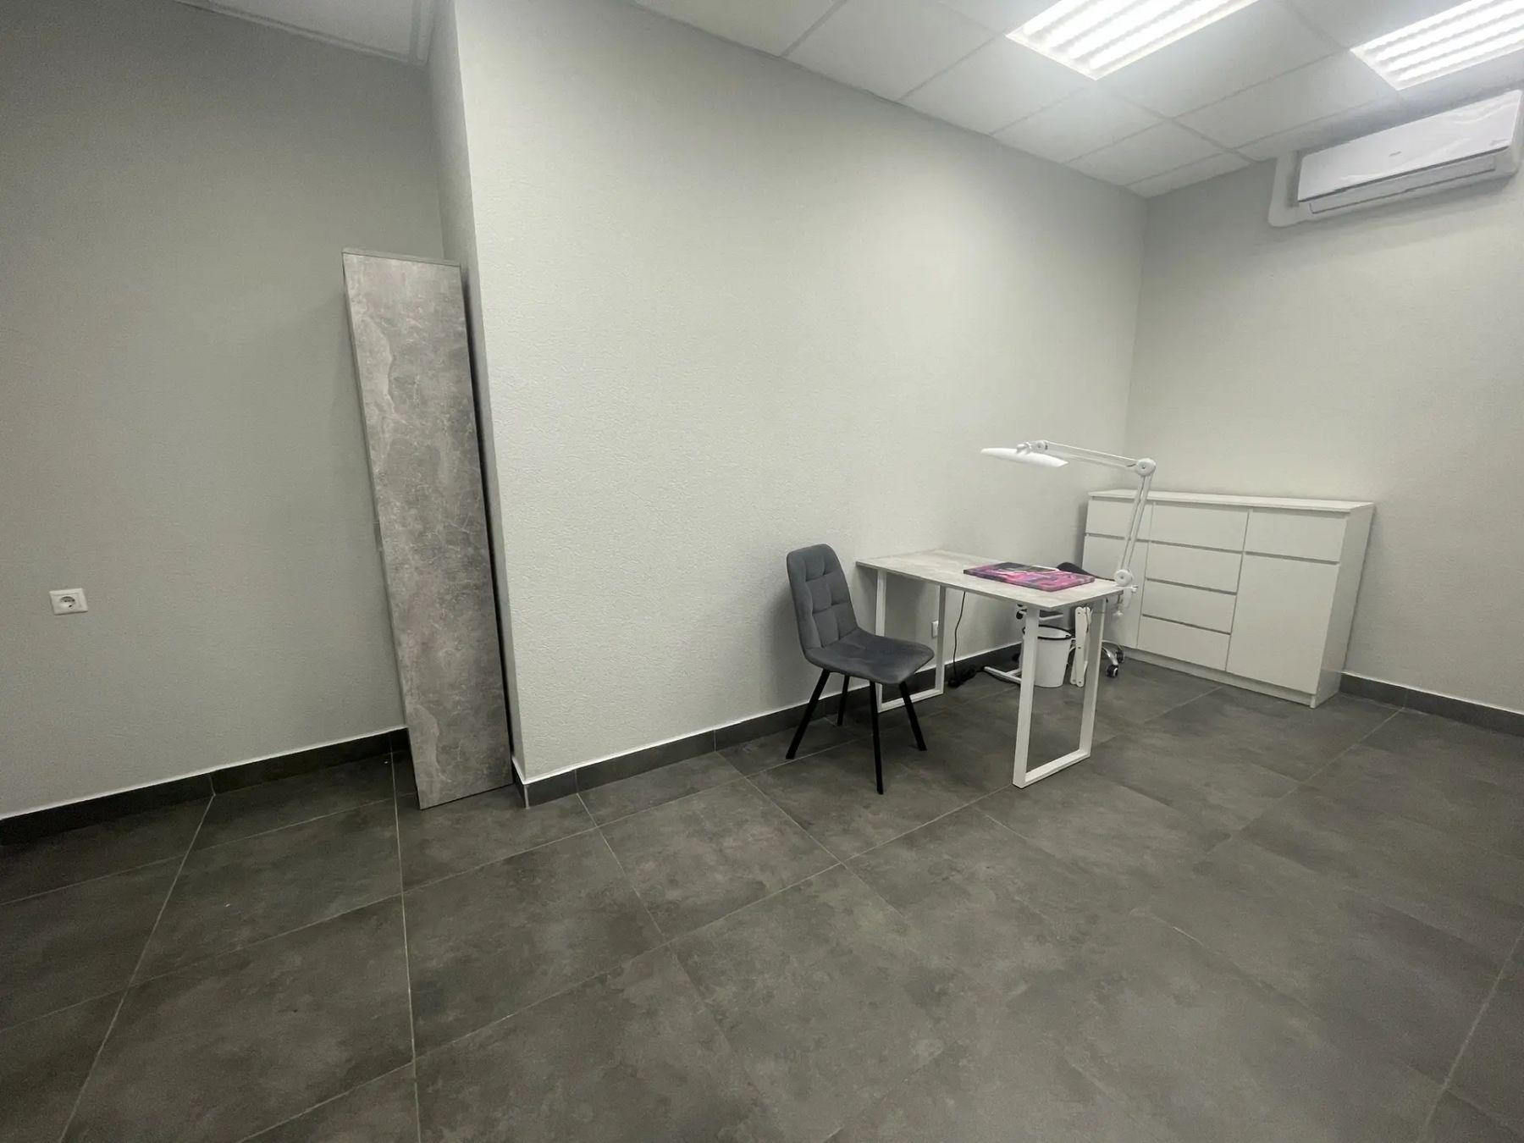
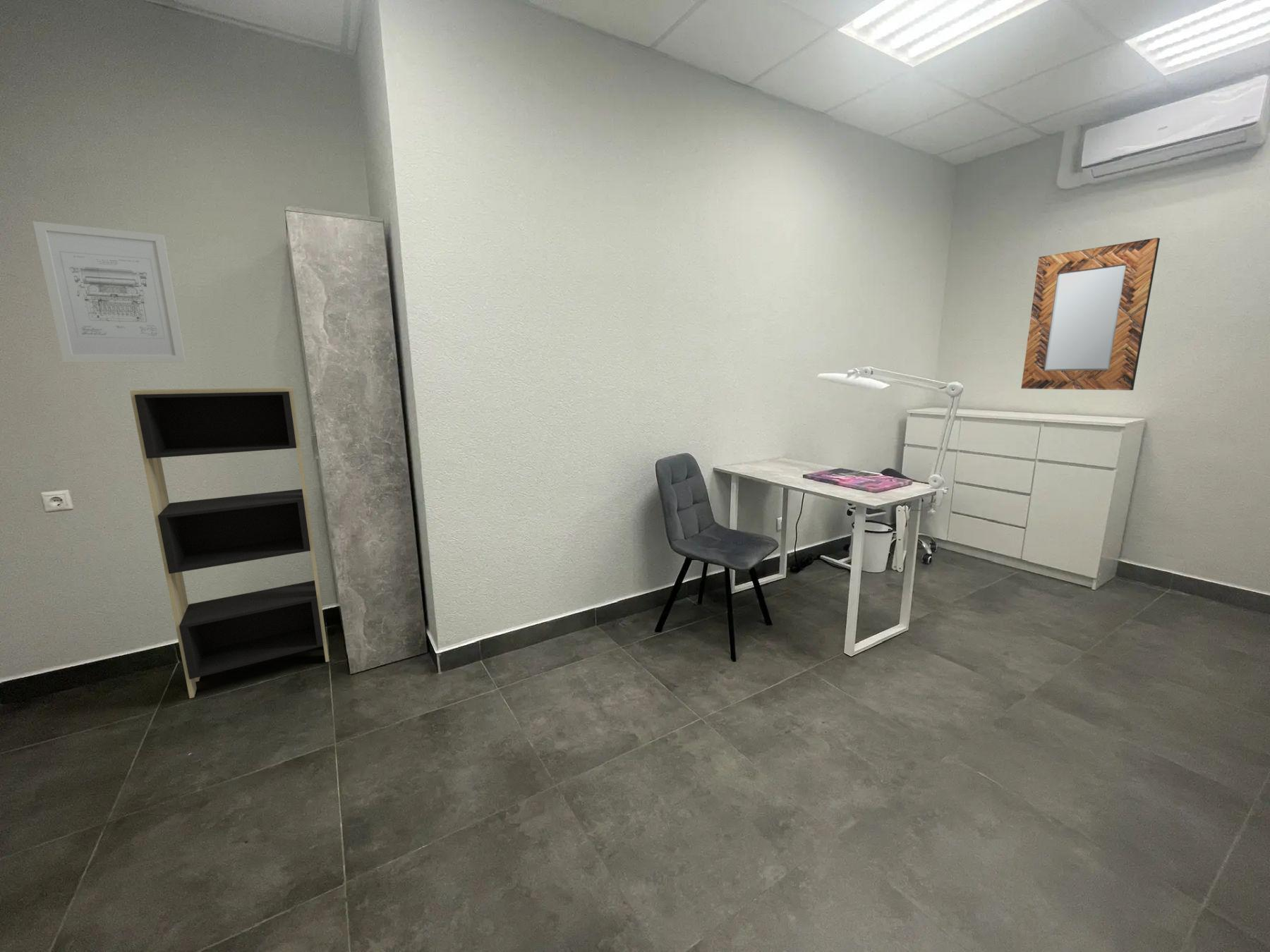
+ shelving unit [129,386,330,699]
+ wall art [32,221,186,363]
+ home mirror [1020,237,1161,391]
